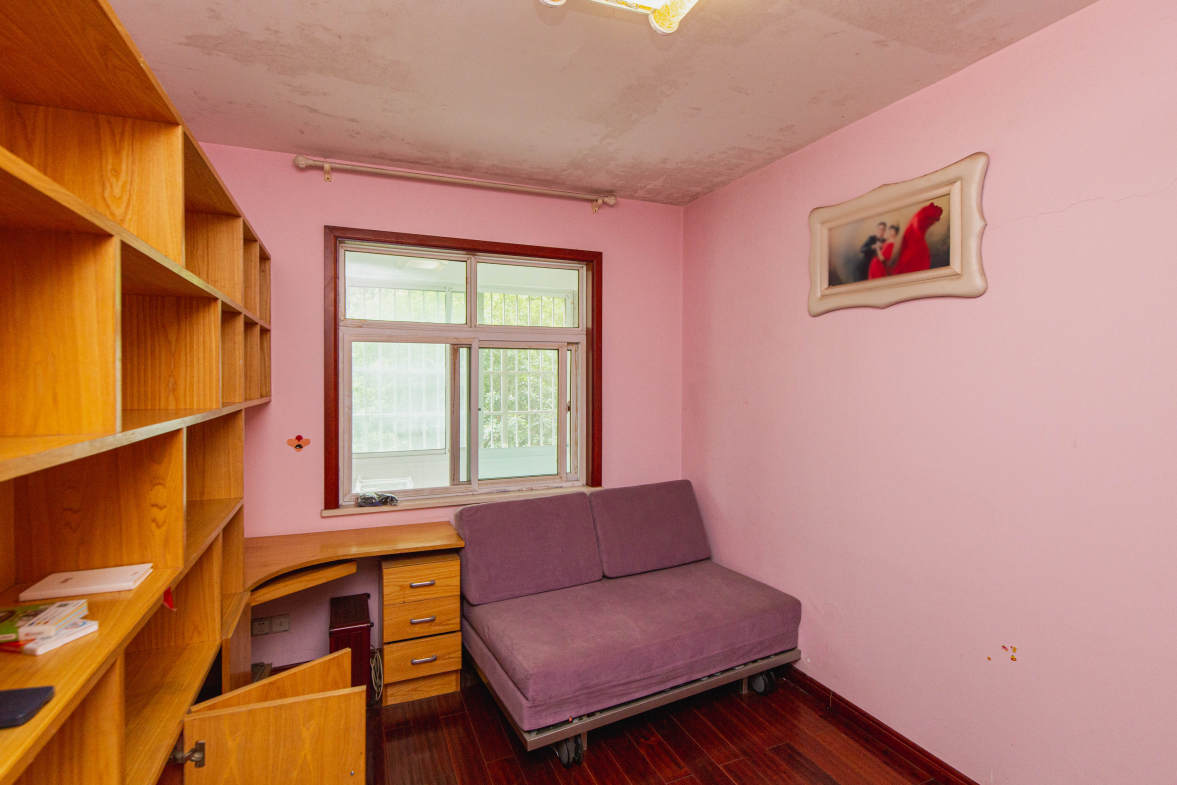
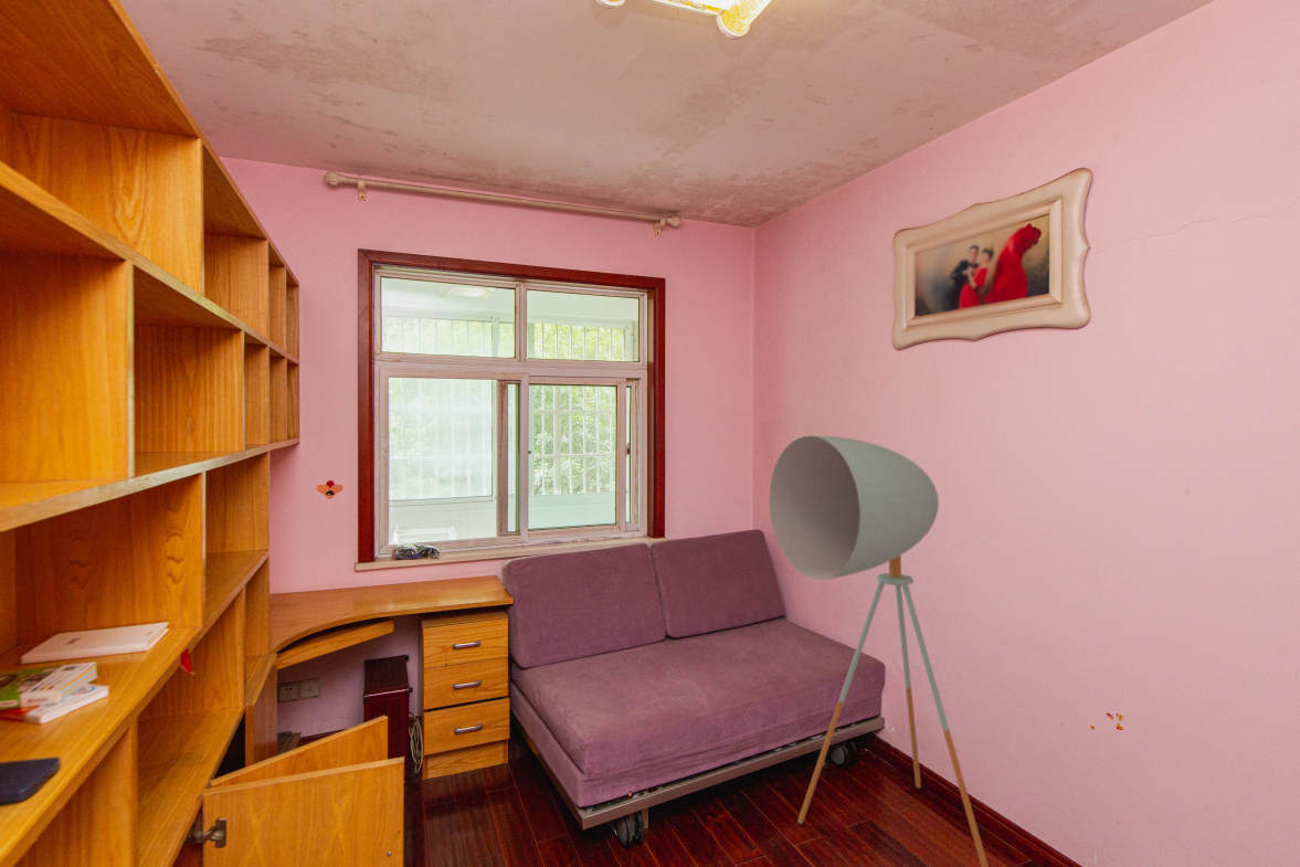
+ floor lamp [768,434,990,867]
